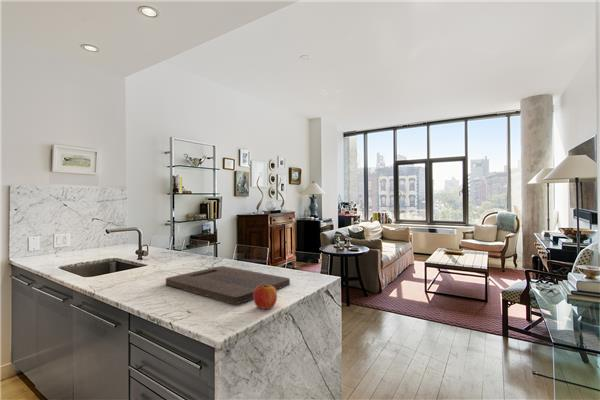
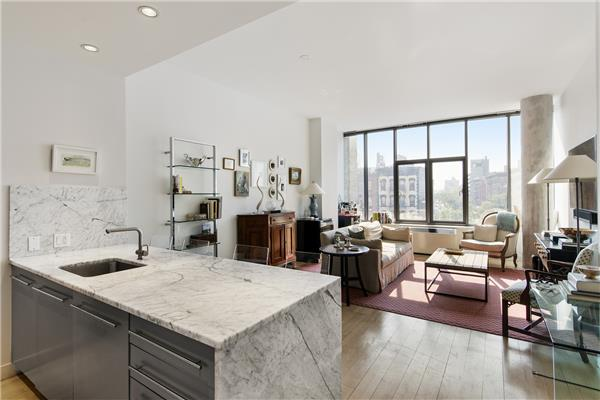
- cutting board [165,265,291,305]
- fruit [253,283,278,310]
